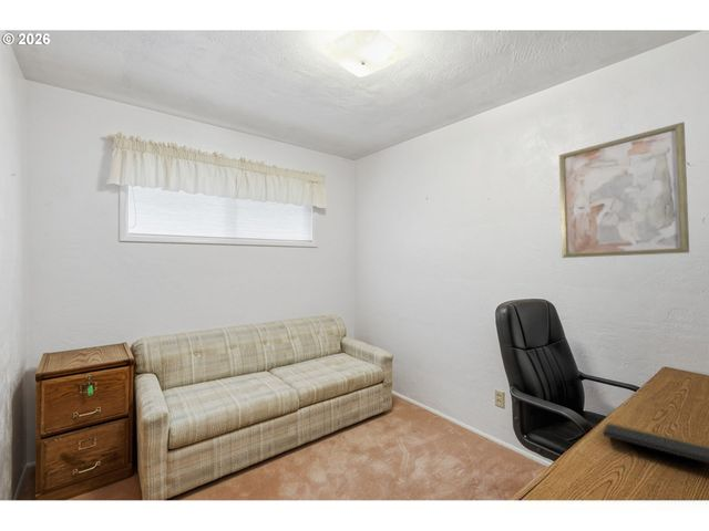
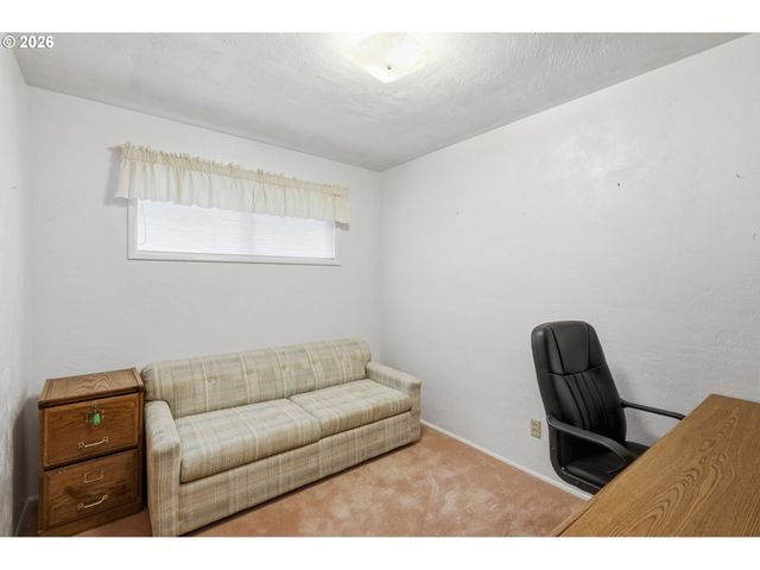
- notepad [603,421,709,465]
- wall art [558,122,690,259]
